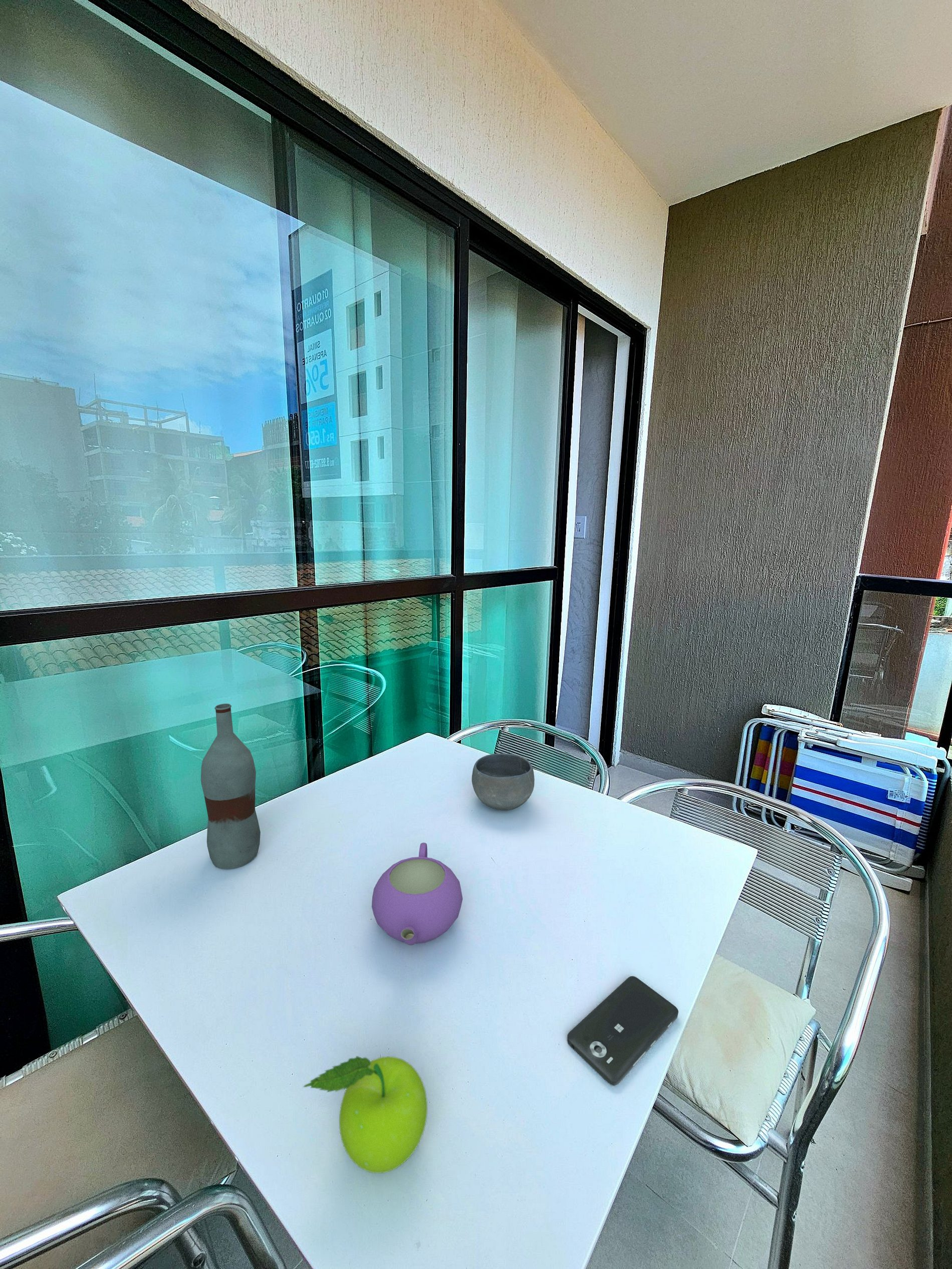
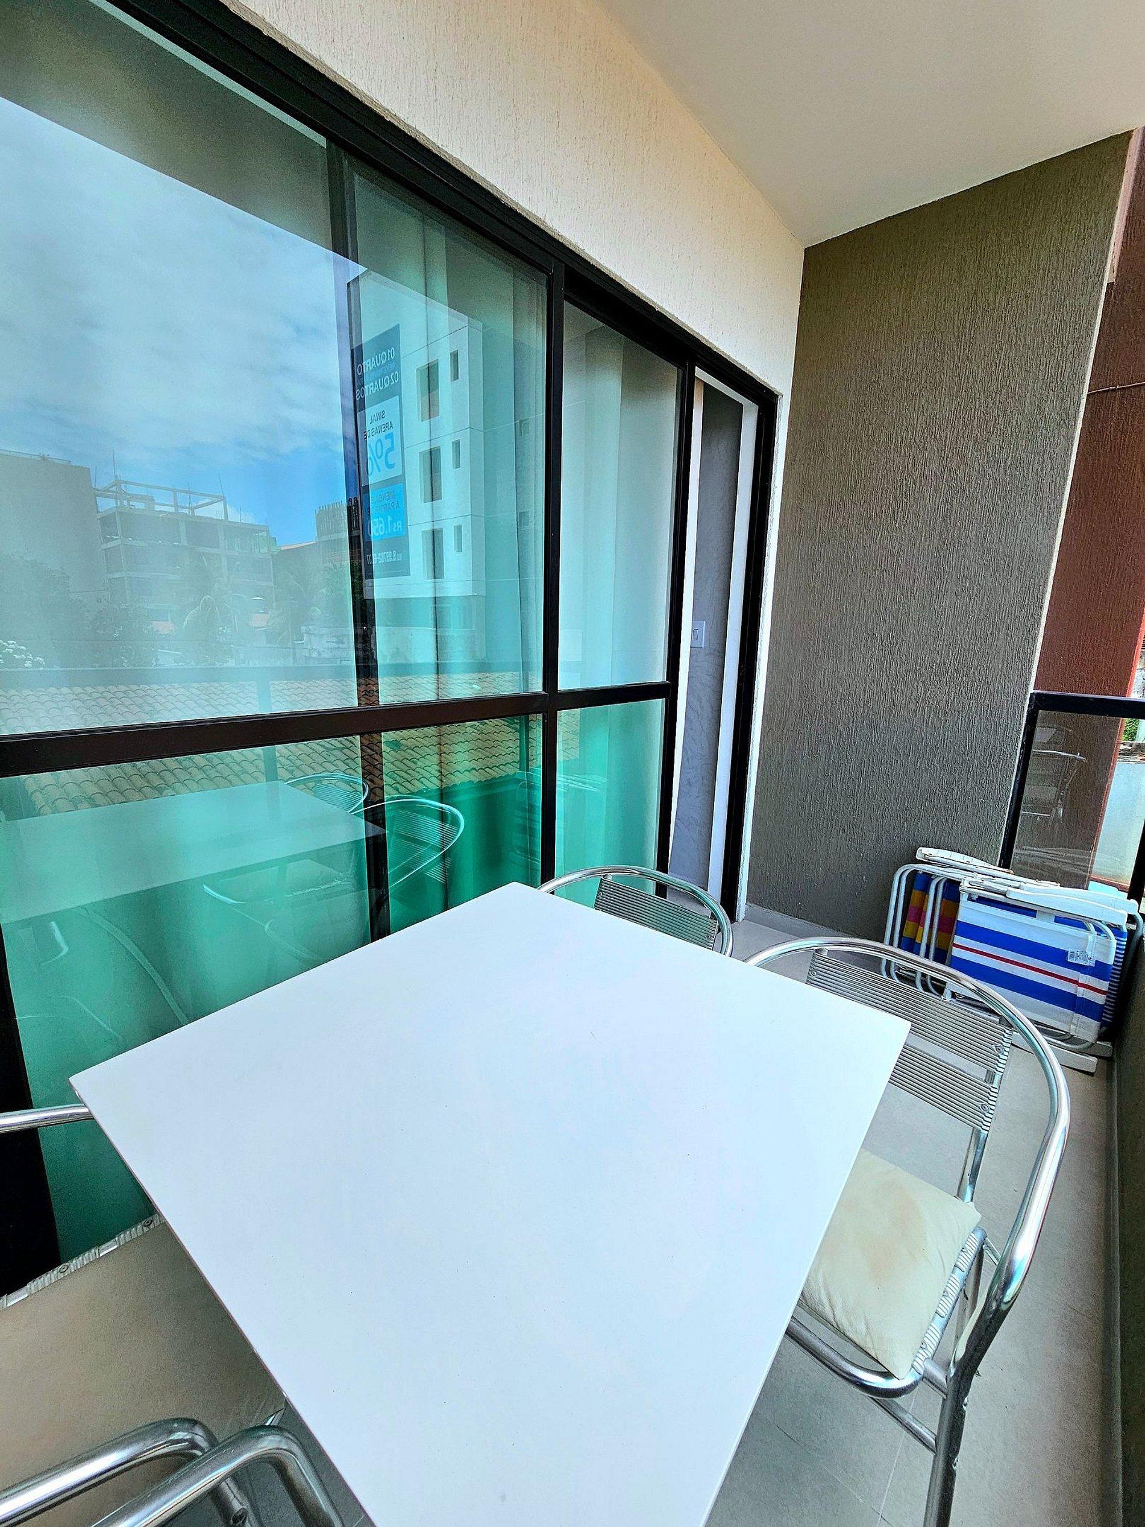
- teapot [371,842,463,946]
- smartphone [567,975,679,1086]
- bottle [200,703,261,870]
- bowl [471,753,535,811]
- fruit [303,1056,428,1174]
